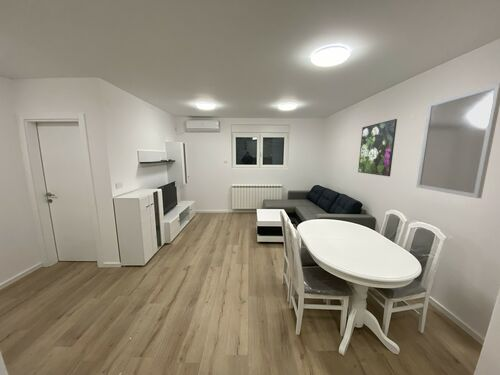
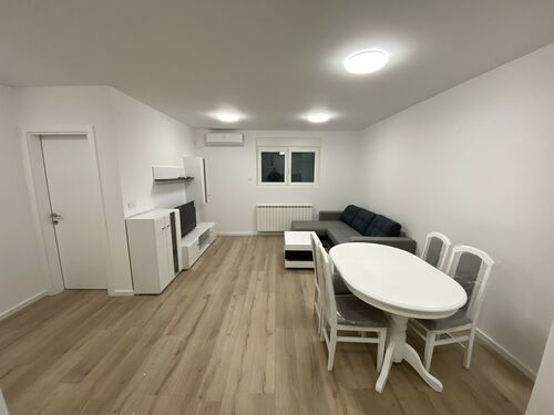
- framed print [357,118,398,177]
- home mirror [415,82,500,199]
